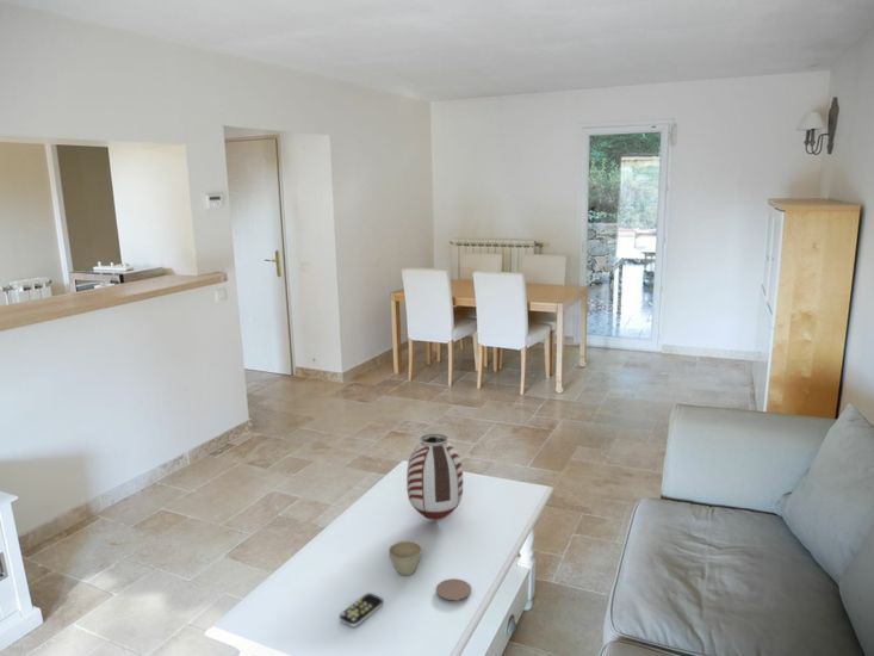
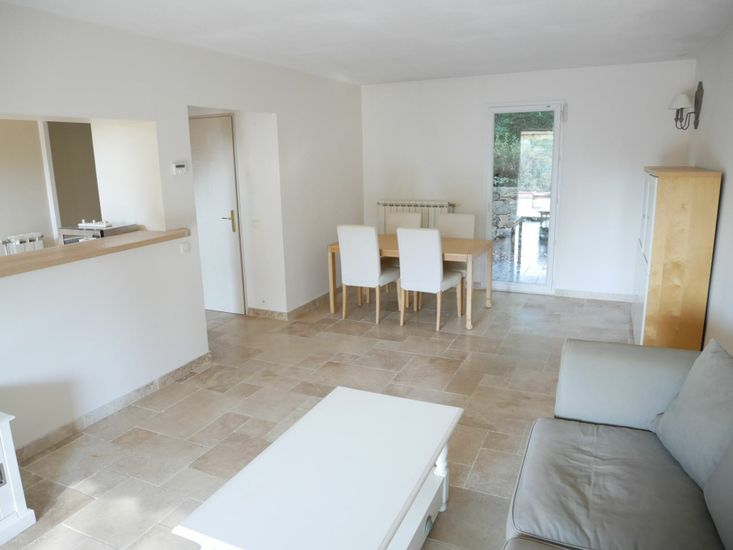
- vase [405,433,464,521]
- coaster [435,577,472,602]
- flower pot [388,539,423,576]
- remote control [339,593,384,629]
